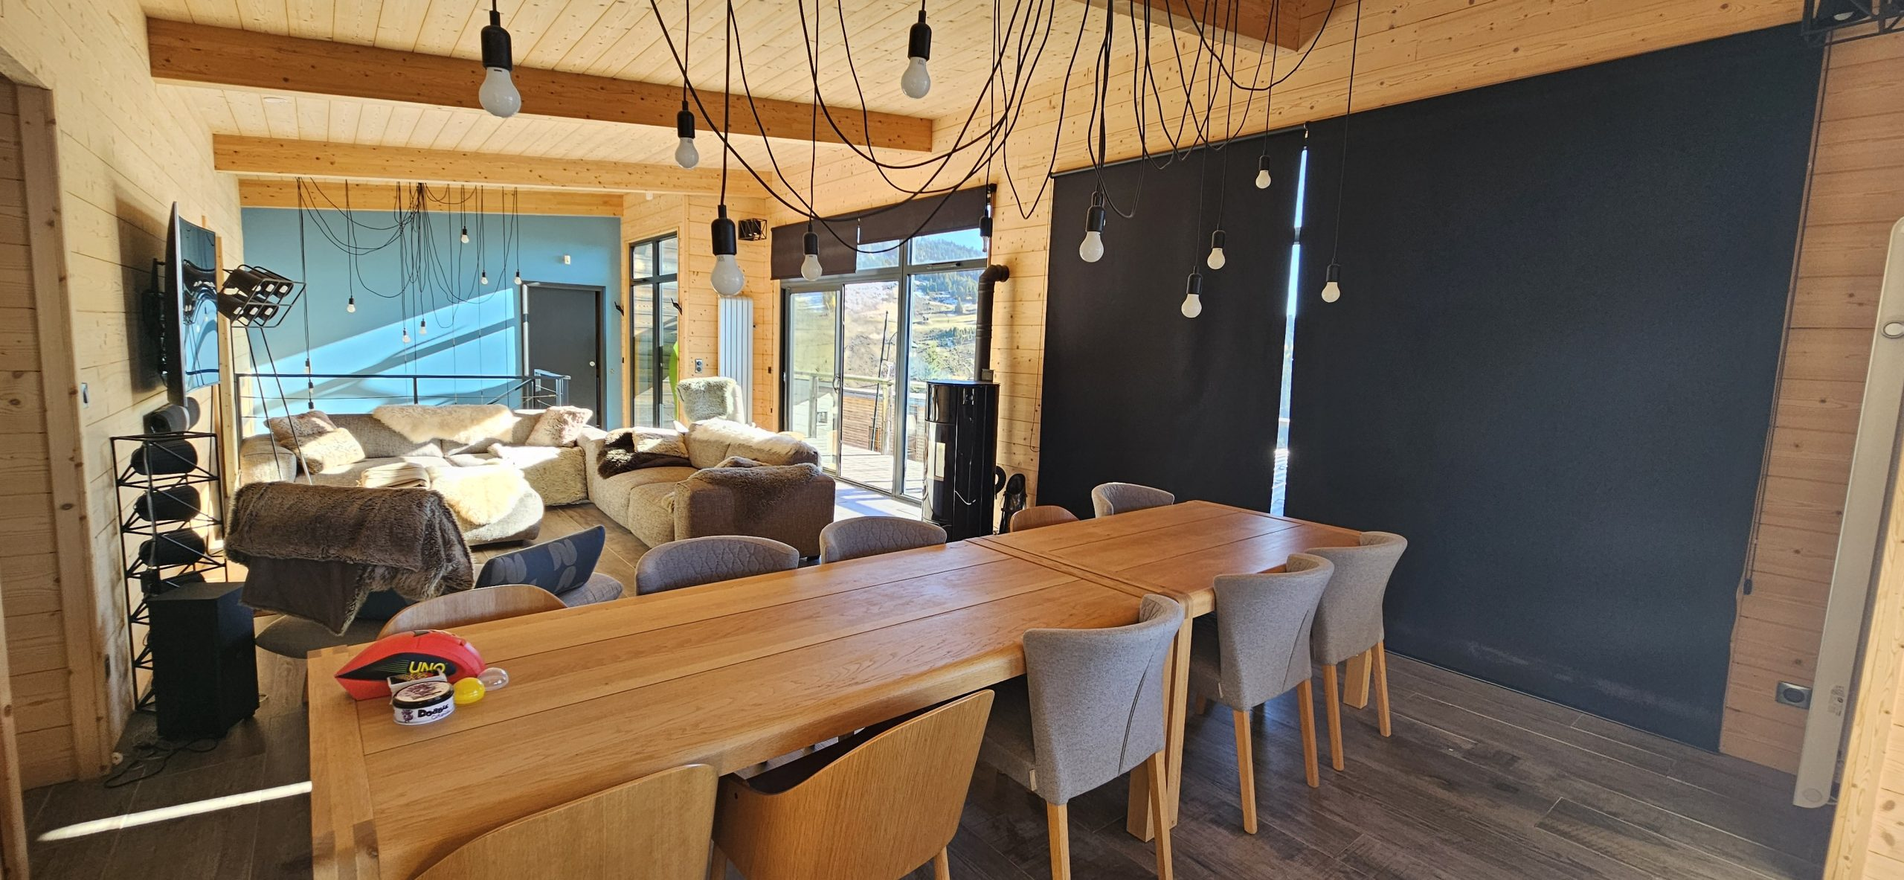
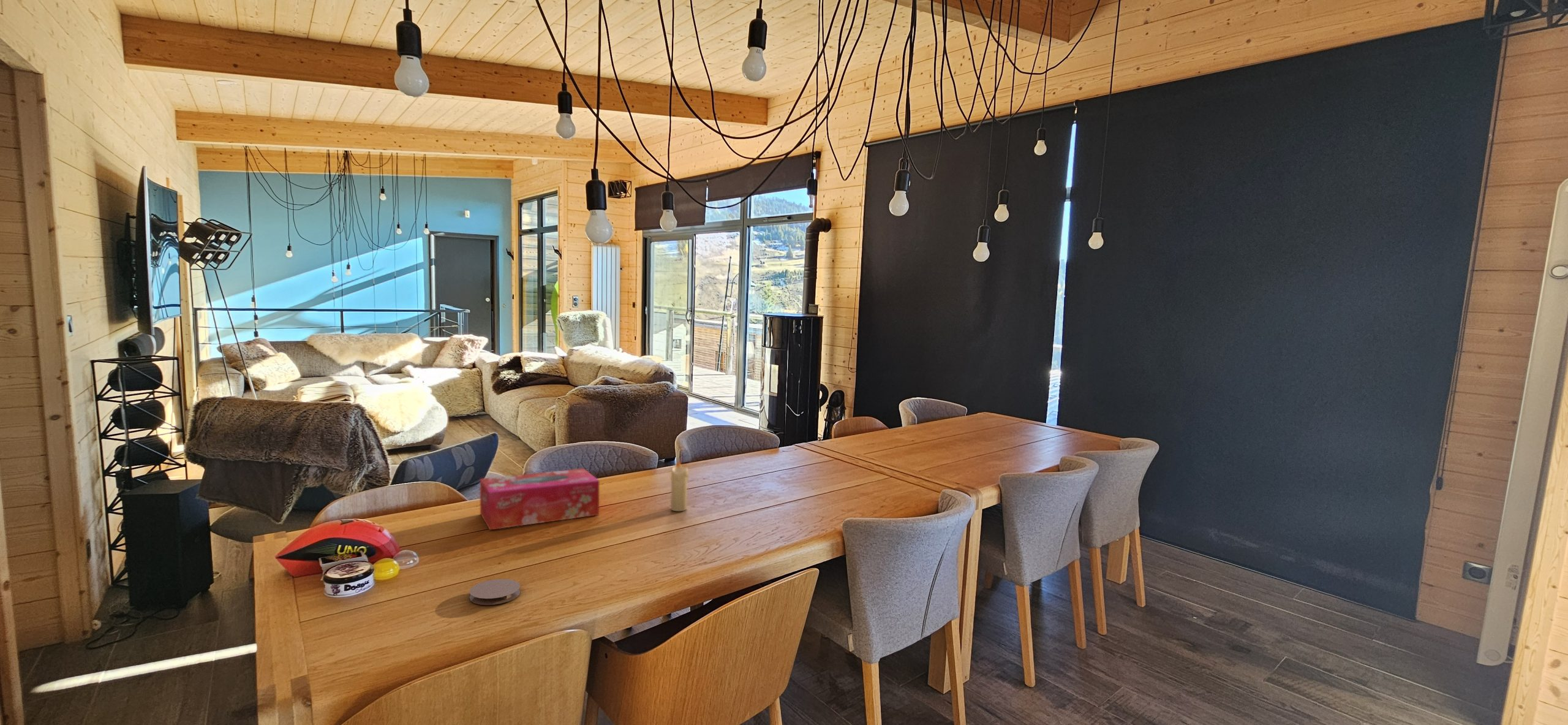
+ coaster [469,579,521,605]
+ candle [670,459,689,512]
+ tissue box [480,468,600,531]
